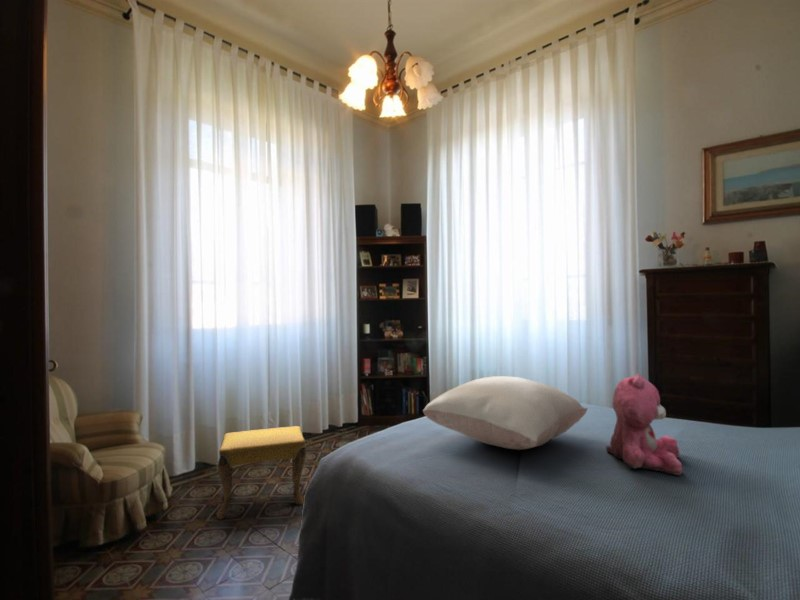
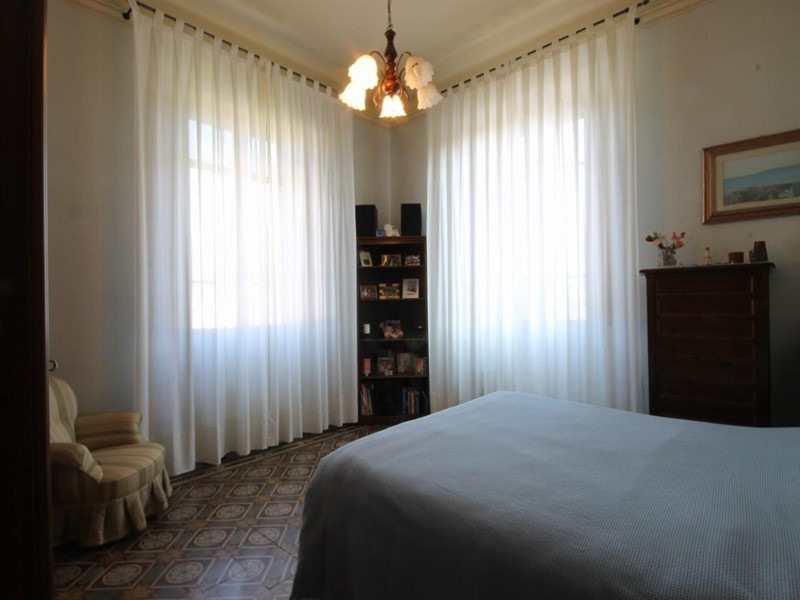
- teddy bear [605,372,683,476]
- footstool [216,425,307,521]
- pillow [422,375,588,451]
